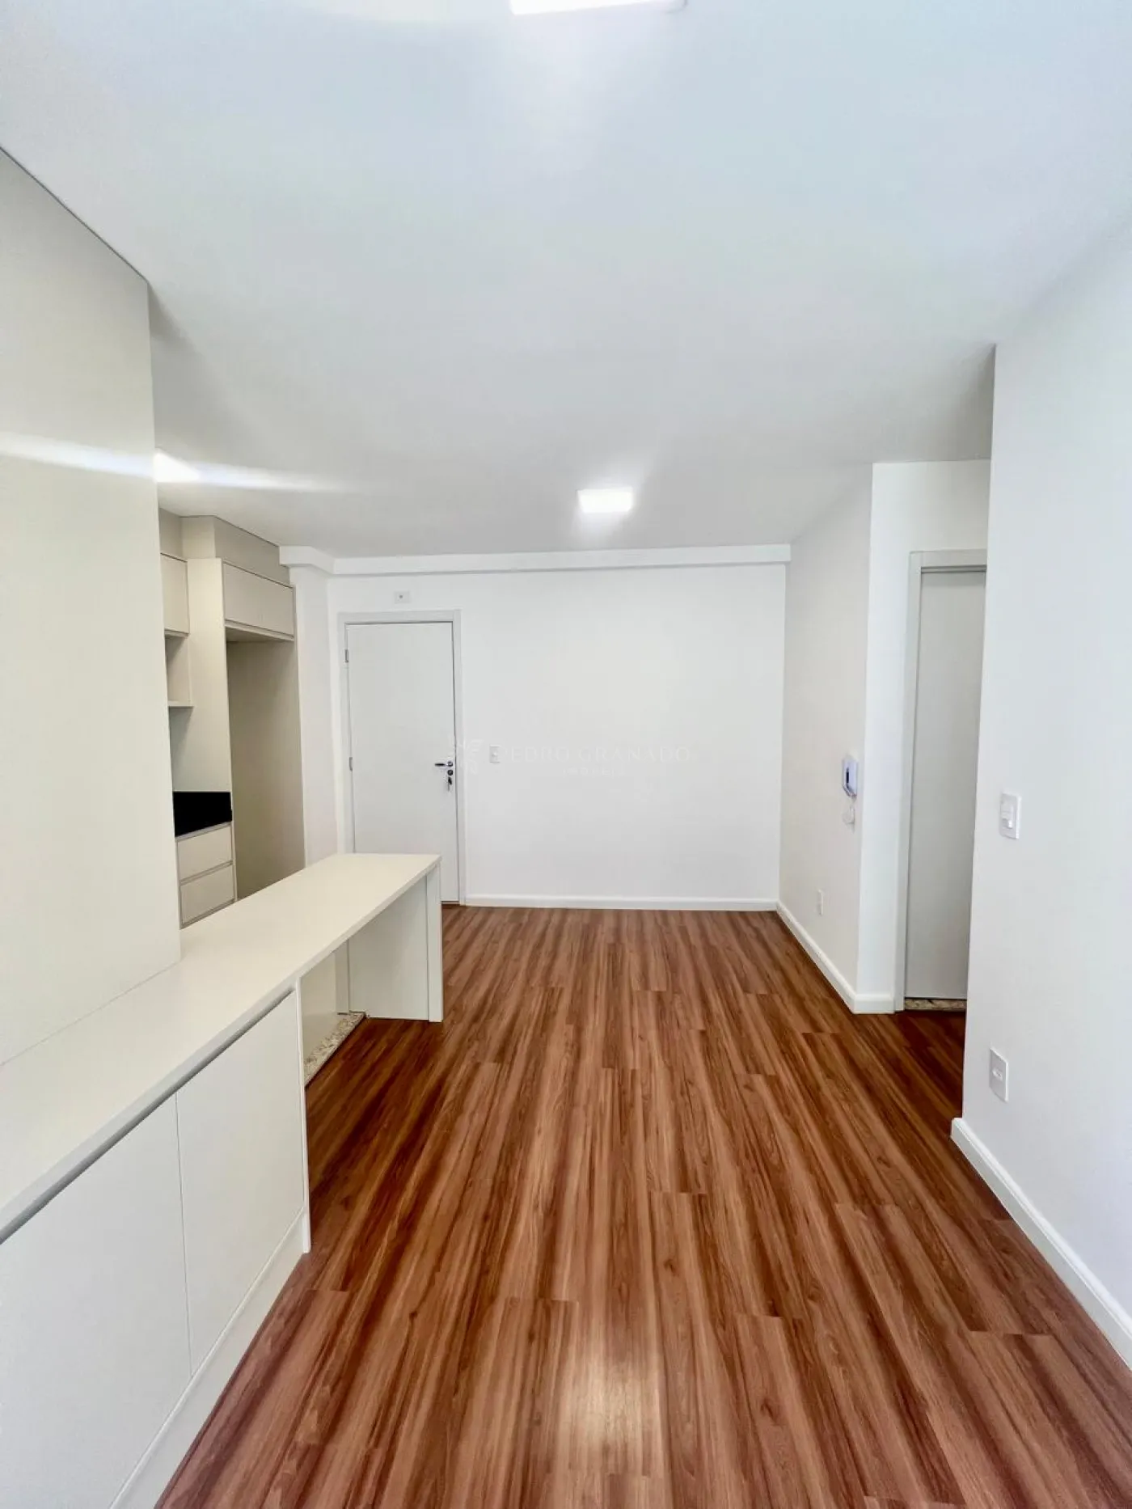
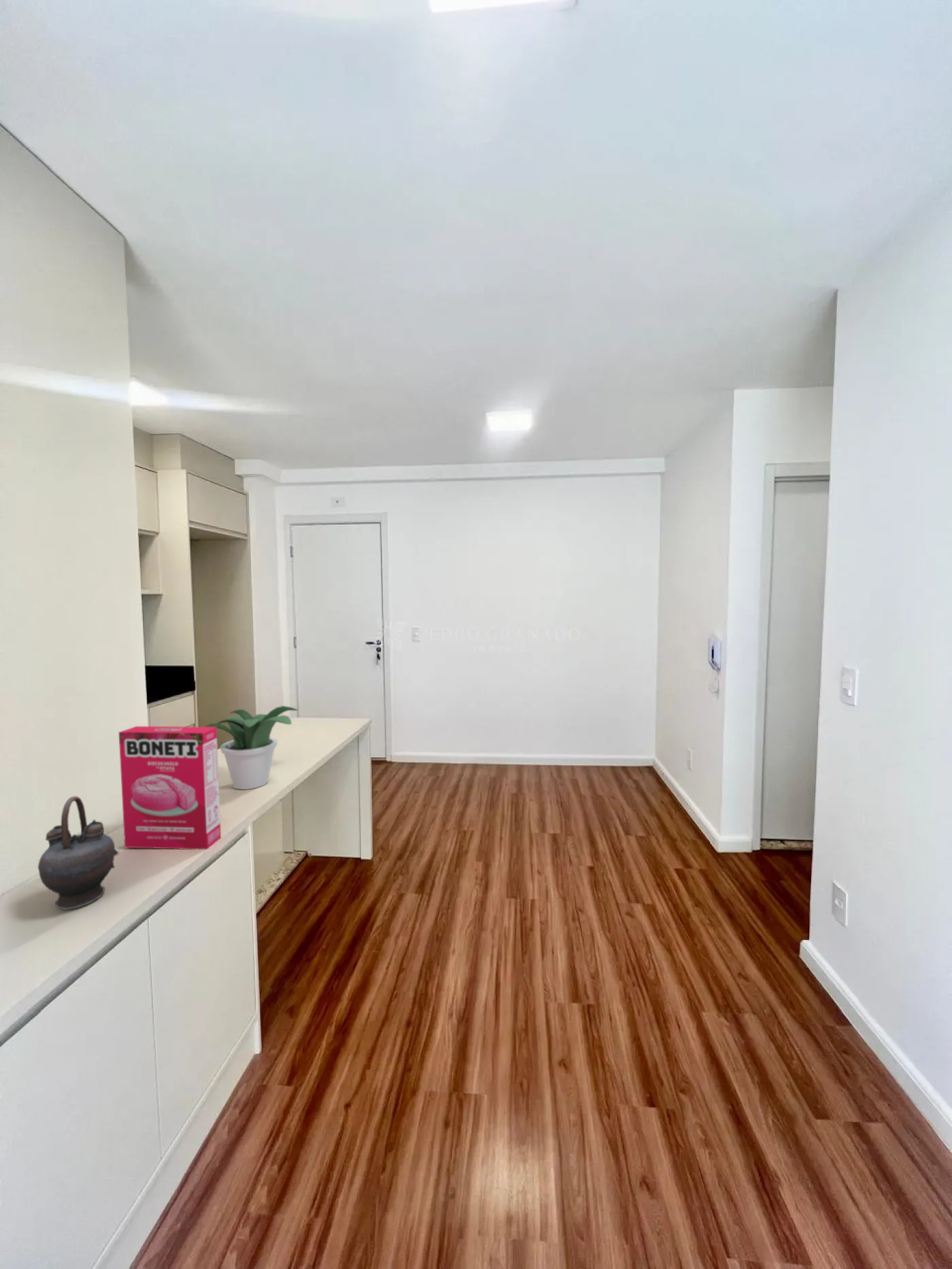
+ potted plant [203,705,299,790]
+ teapot [37,796,120,911]
+ cereal box [118,726,222,850]
